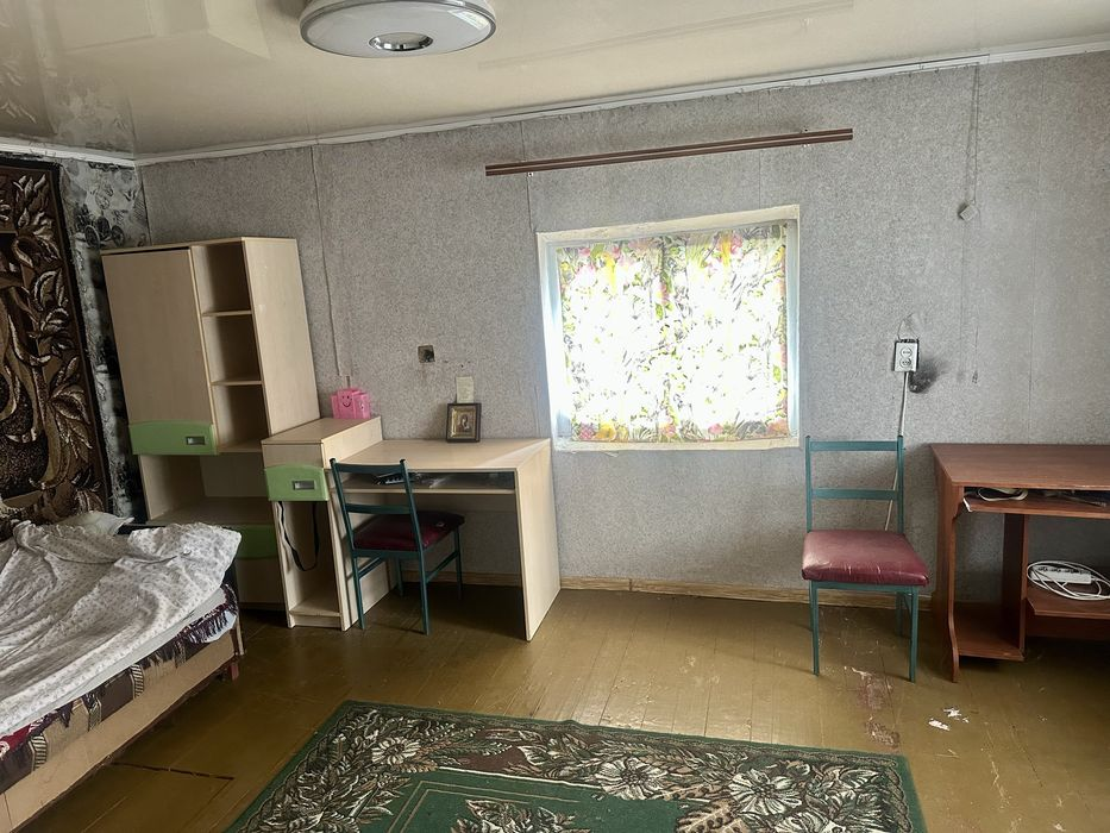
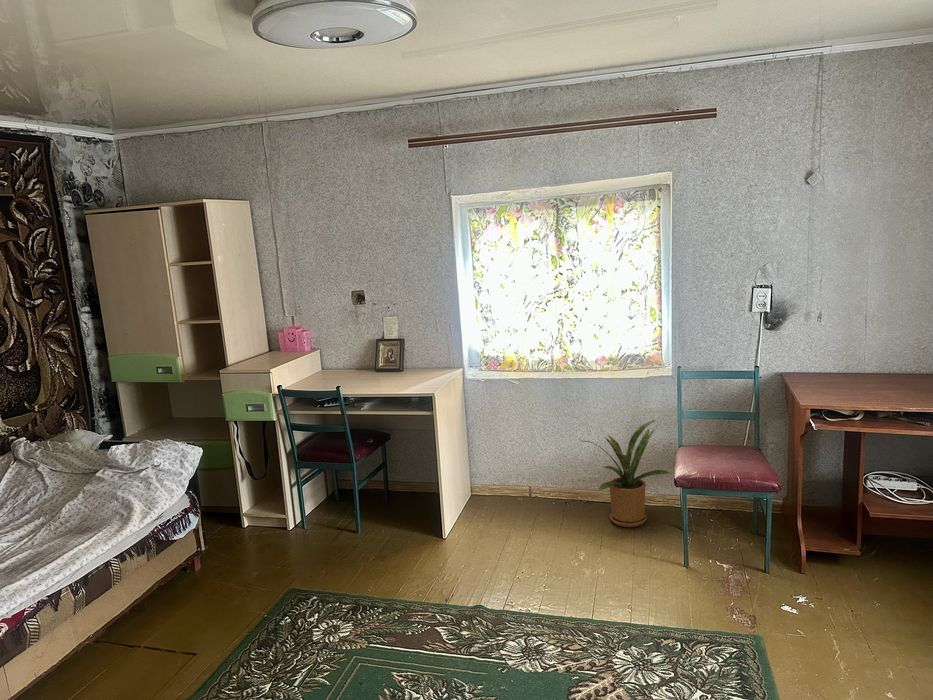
+ house plant [581,419,672,528]
